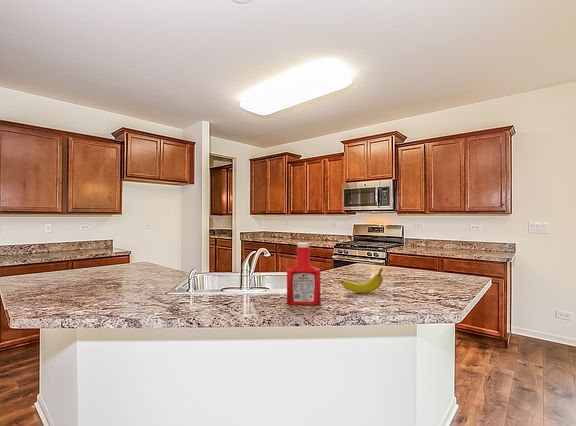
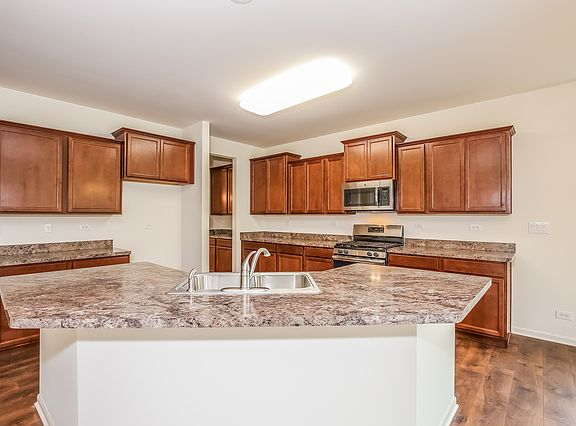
- soap bottle [286,242,321,306]
- fruit [340,267,384,294]
